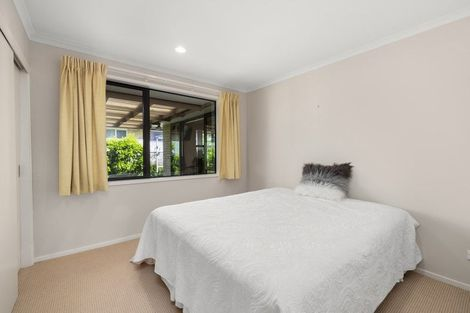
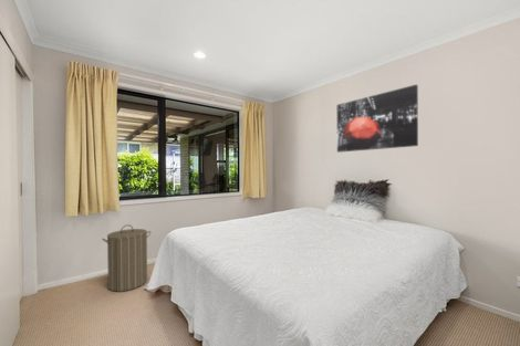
+ wall art [336,84,419,154]
+ laundry hamper [101,223,152,293]
